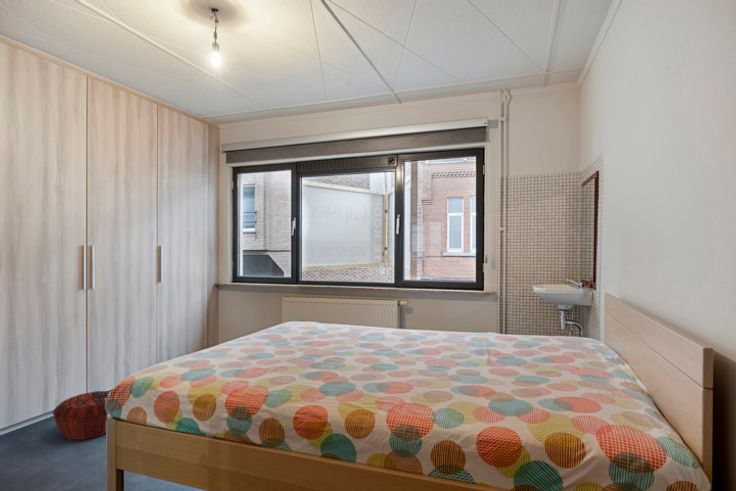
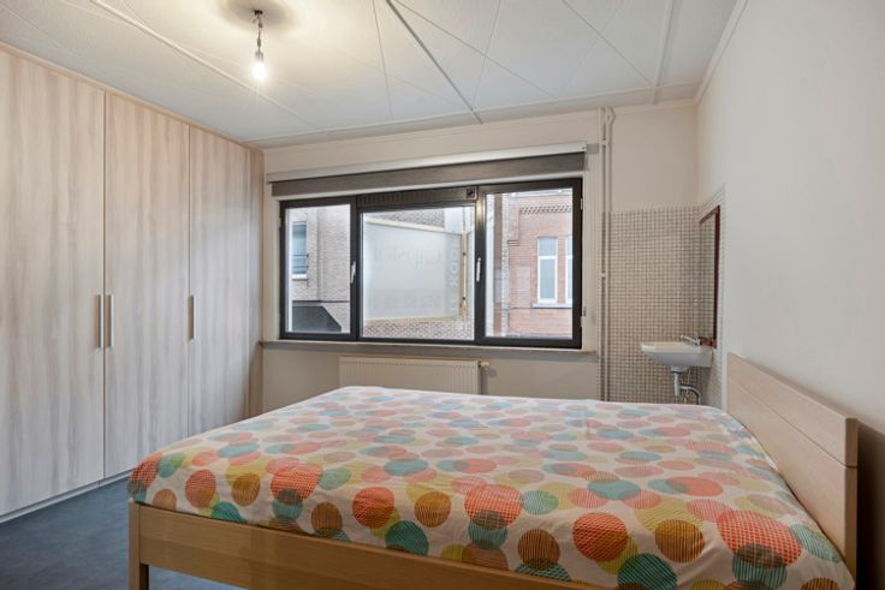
- woven basket [51,390,111,441]
